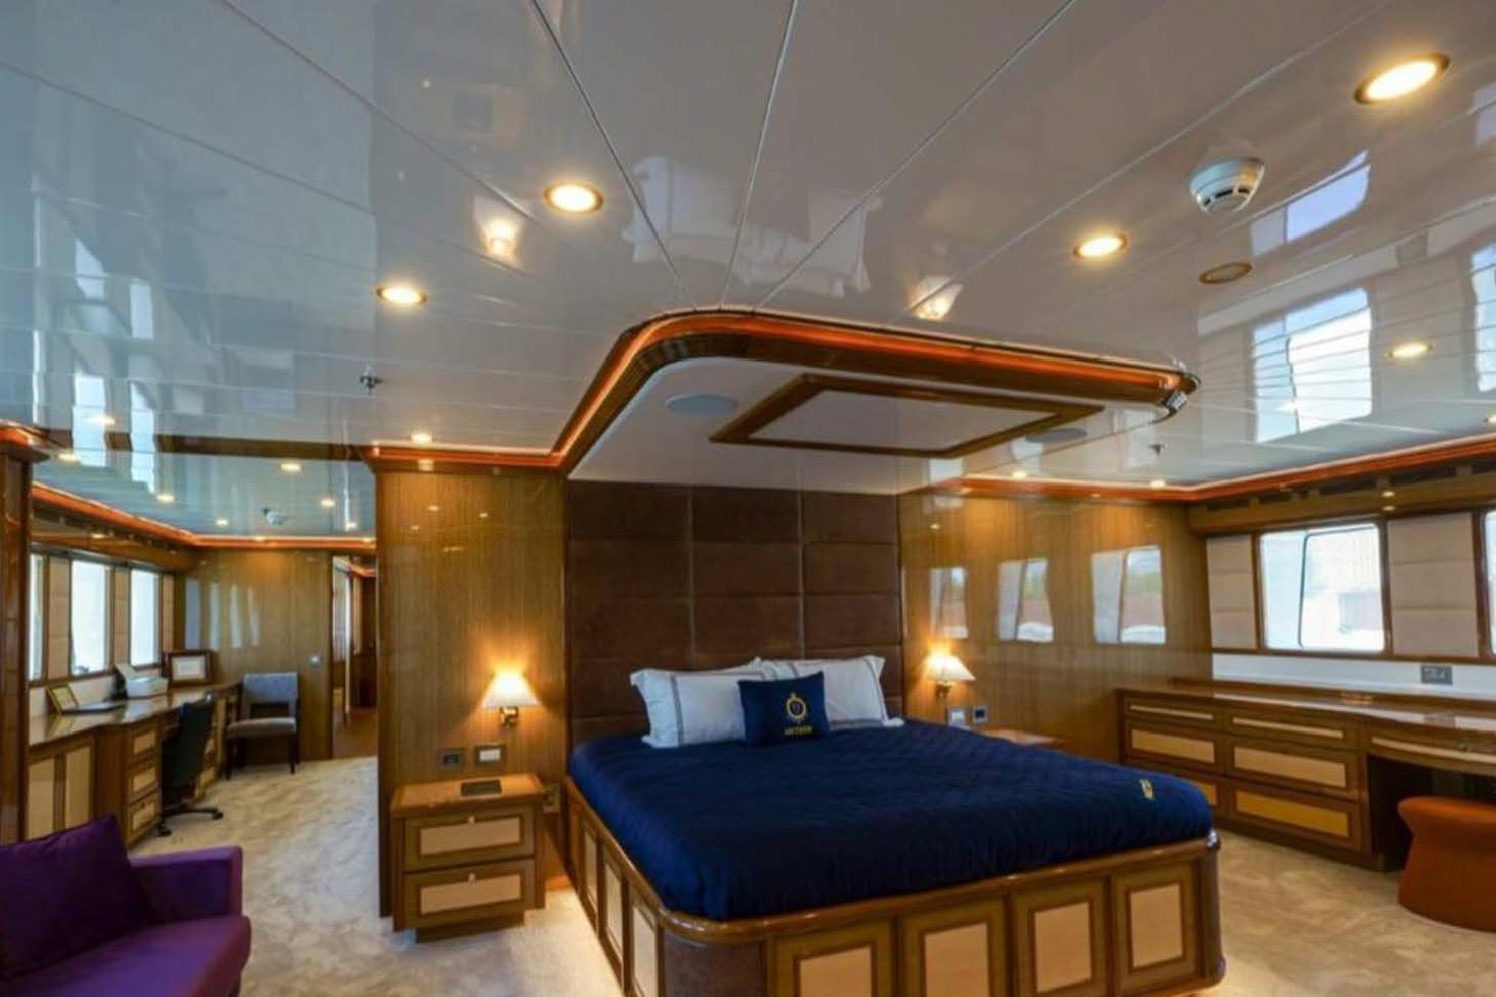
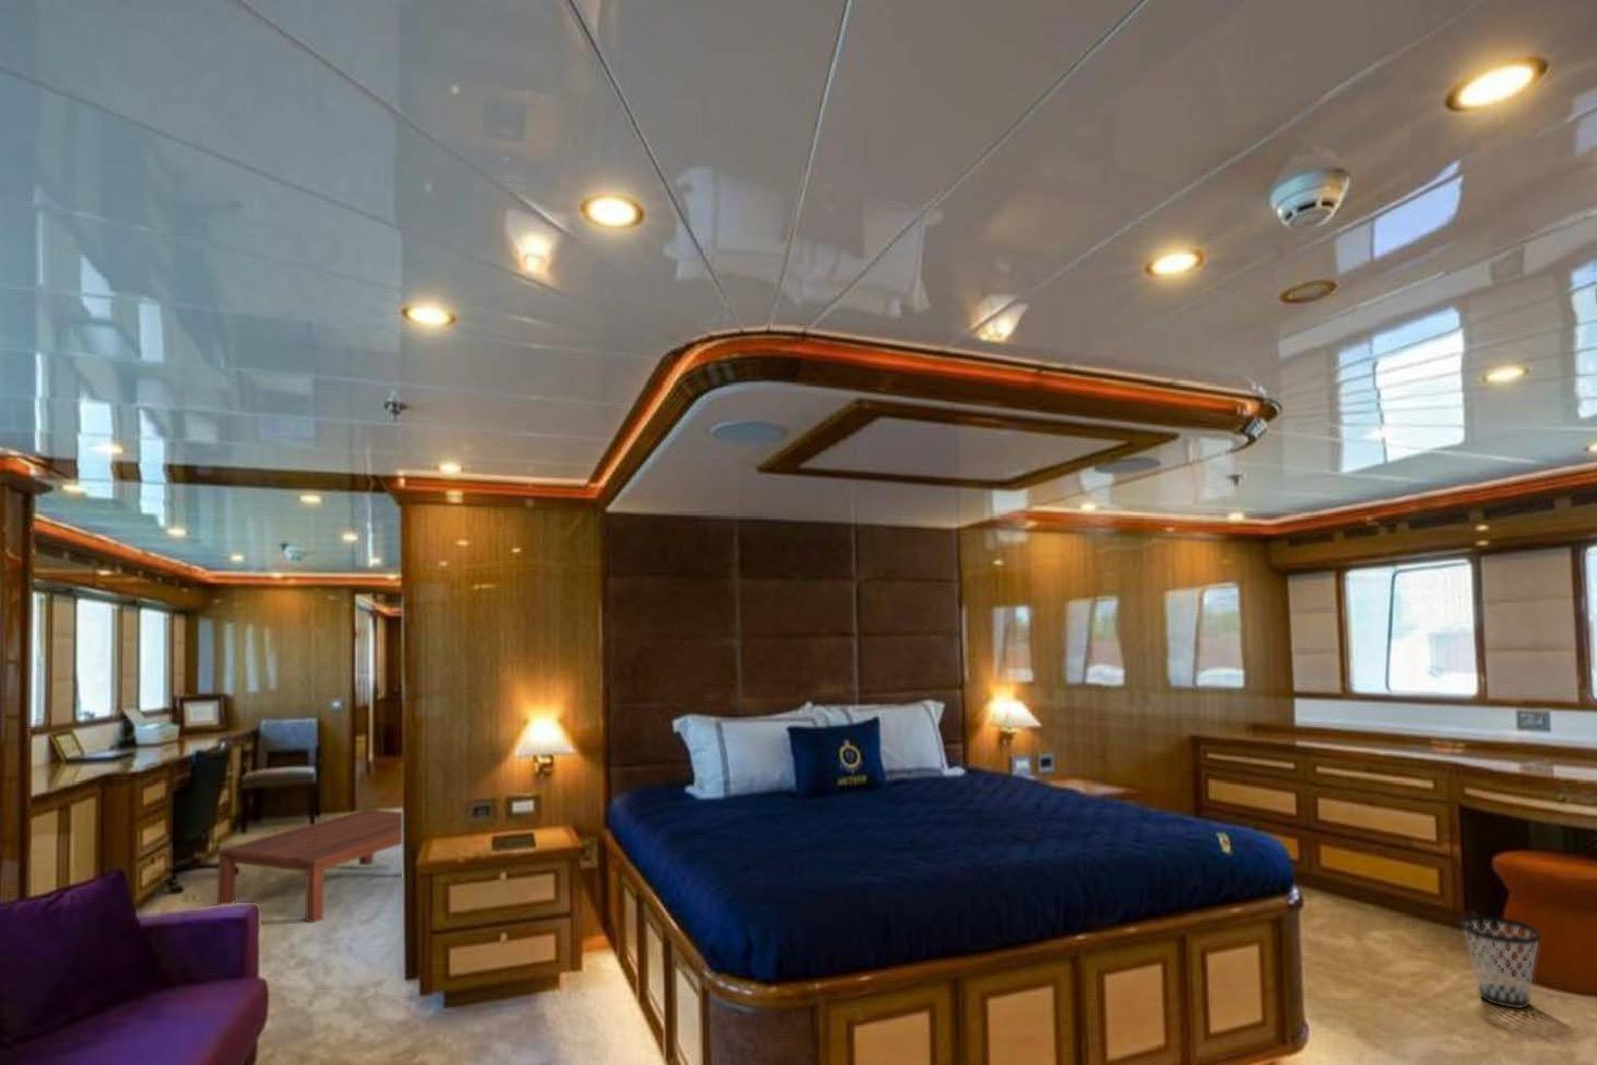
+ coffee table [216,808,403,924]
+ wastebasket [1460,915,1541,1009]
